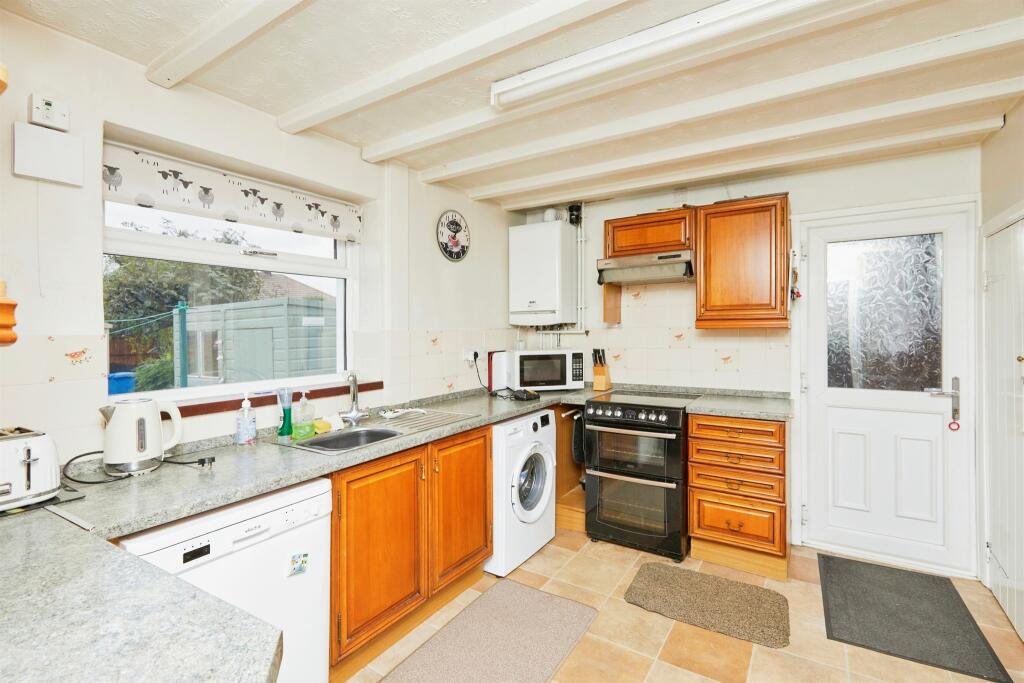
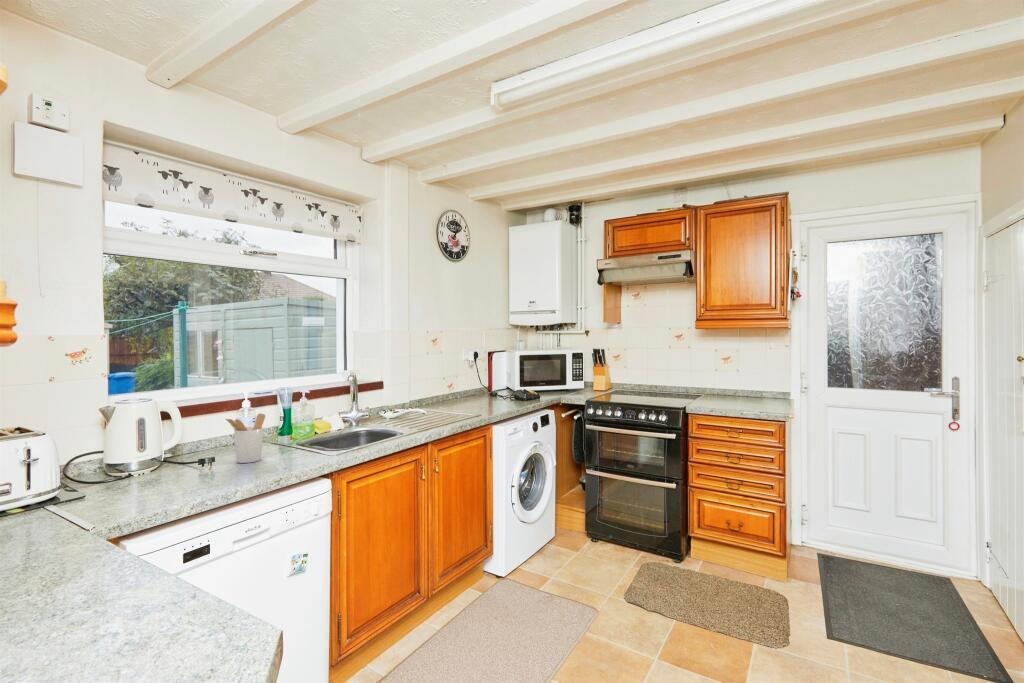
+ utensil holder [225,412,266,464]
